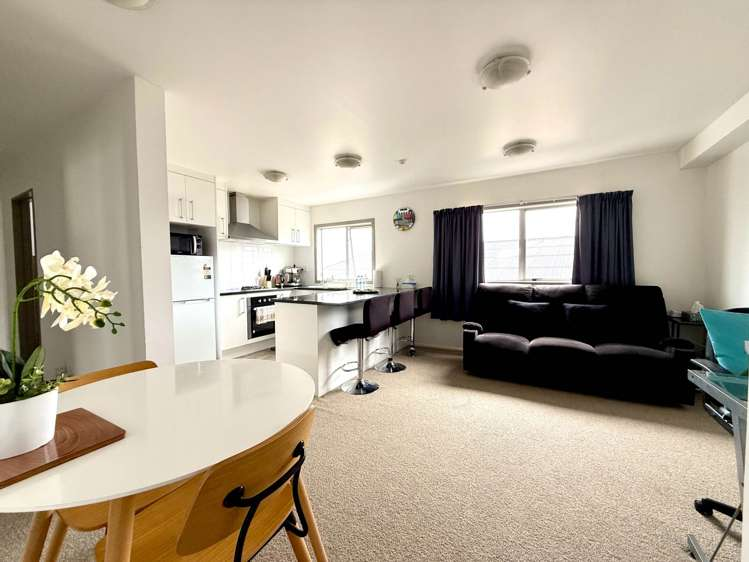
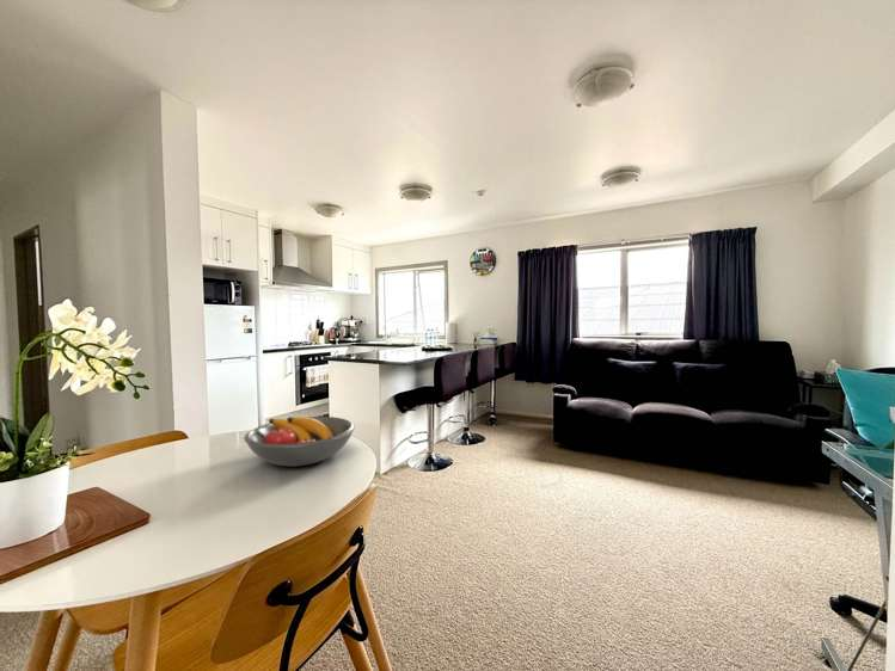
+ fruit bowl [243,415,356,468]
